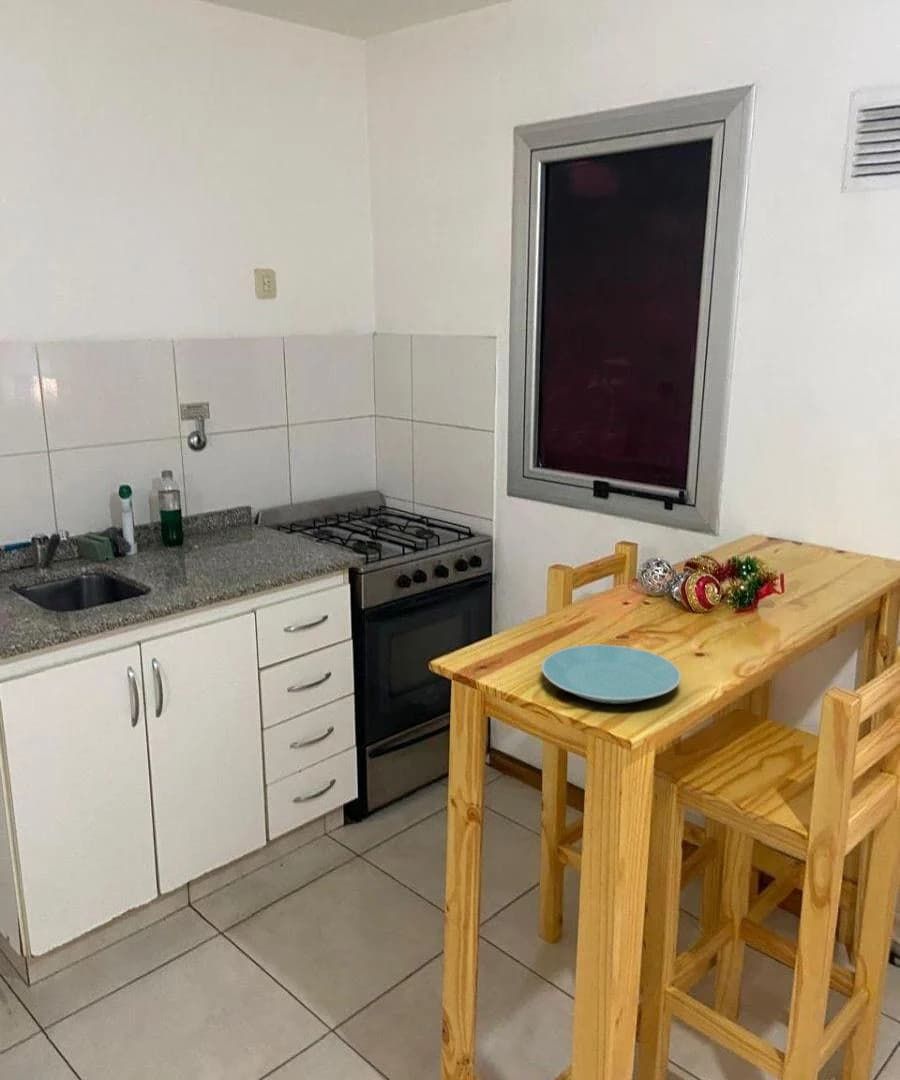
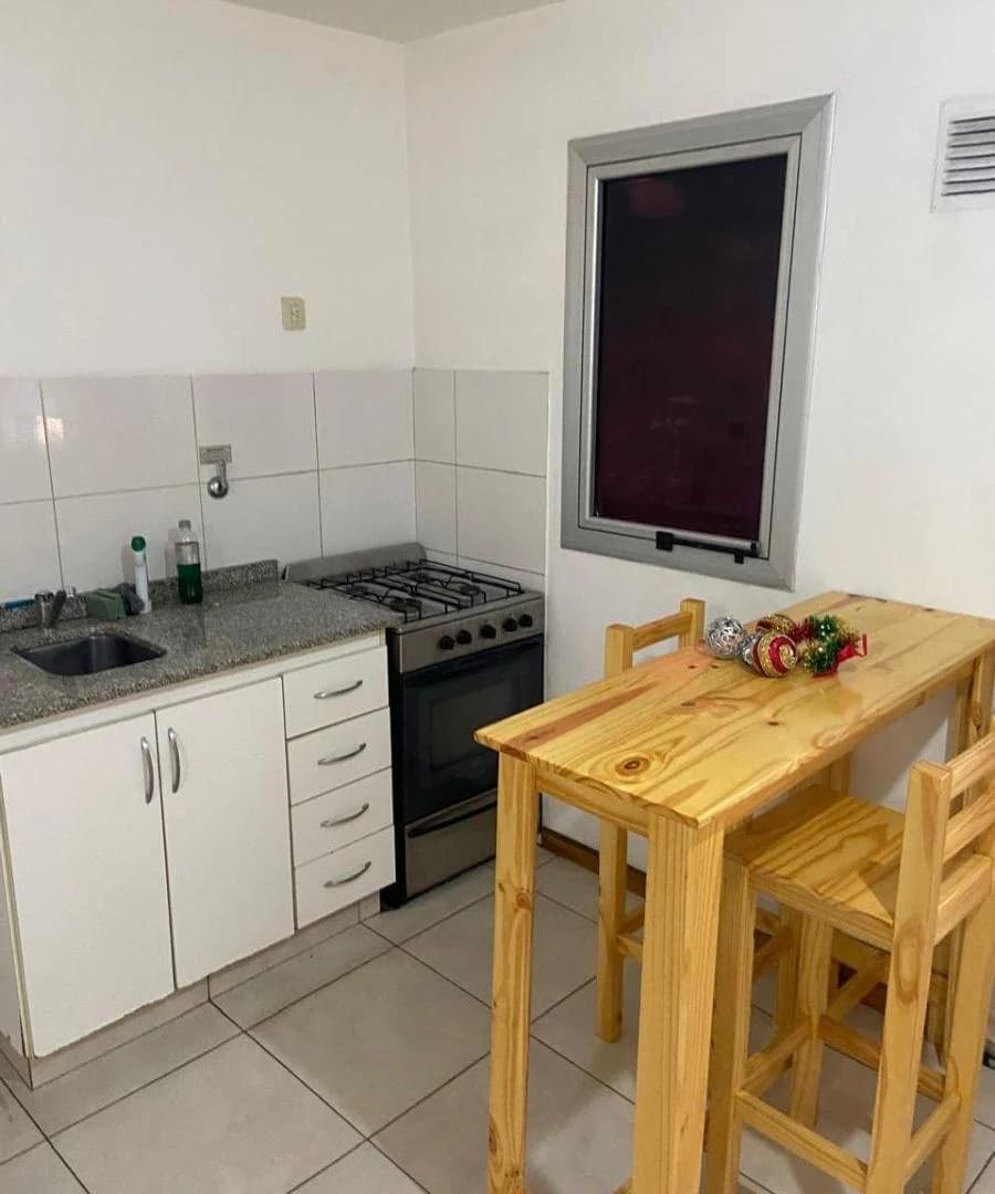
- plate [540,644,682,705]
